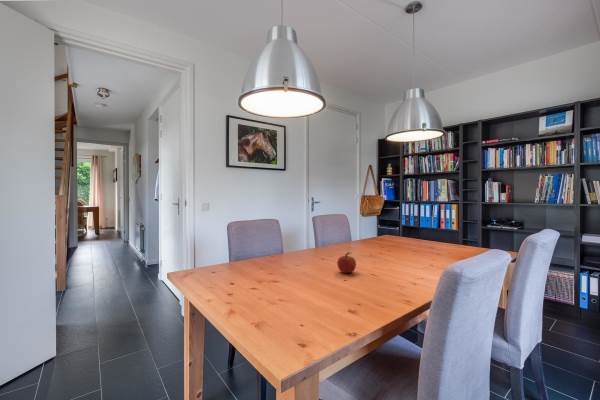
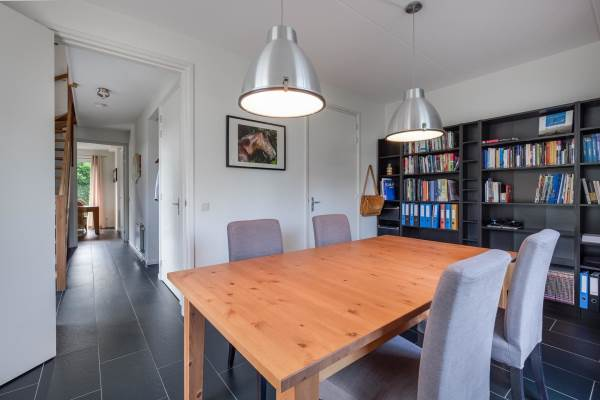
- fruit [336,251,357,274]
